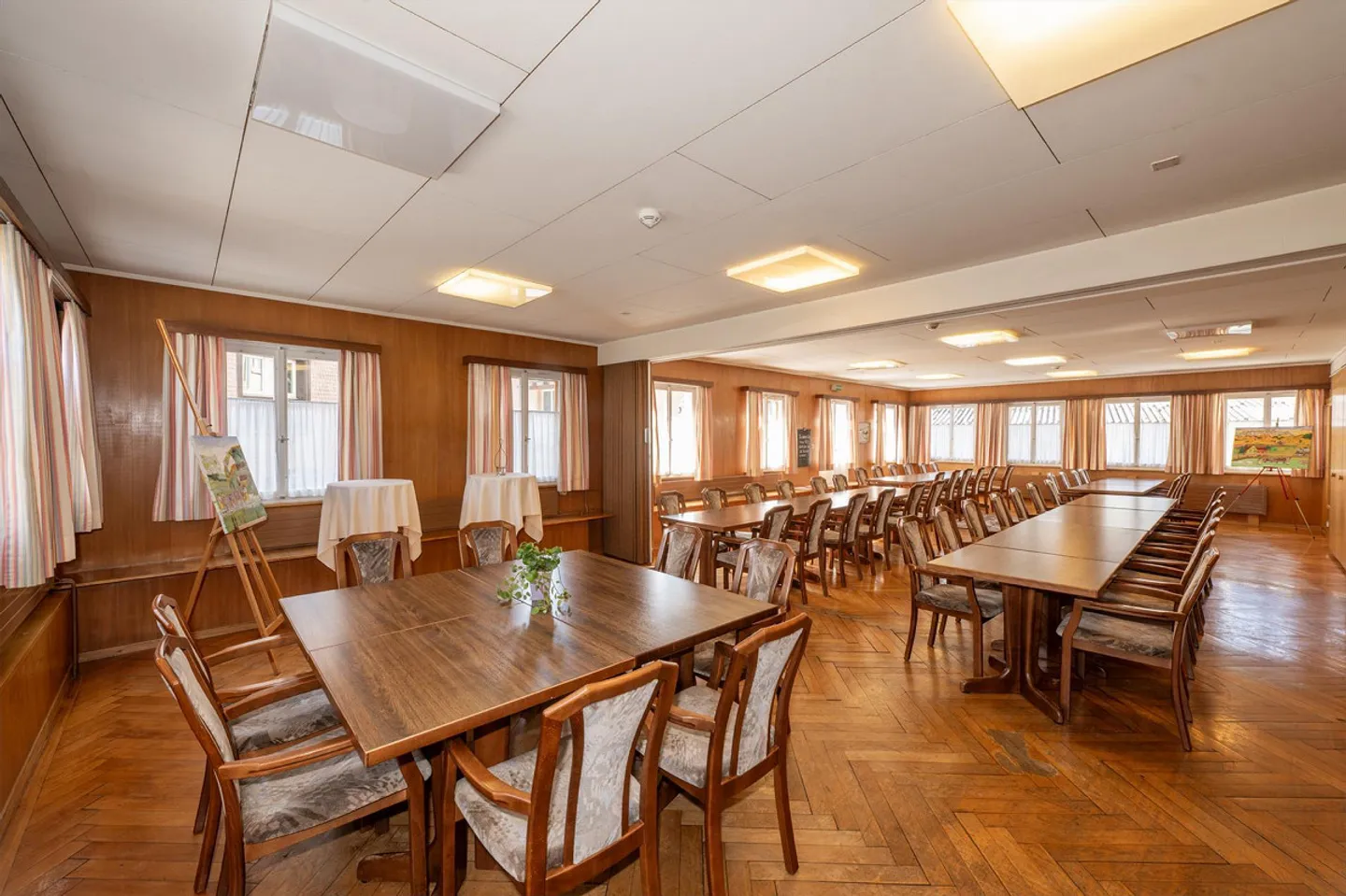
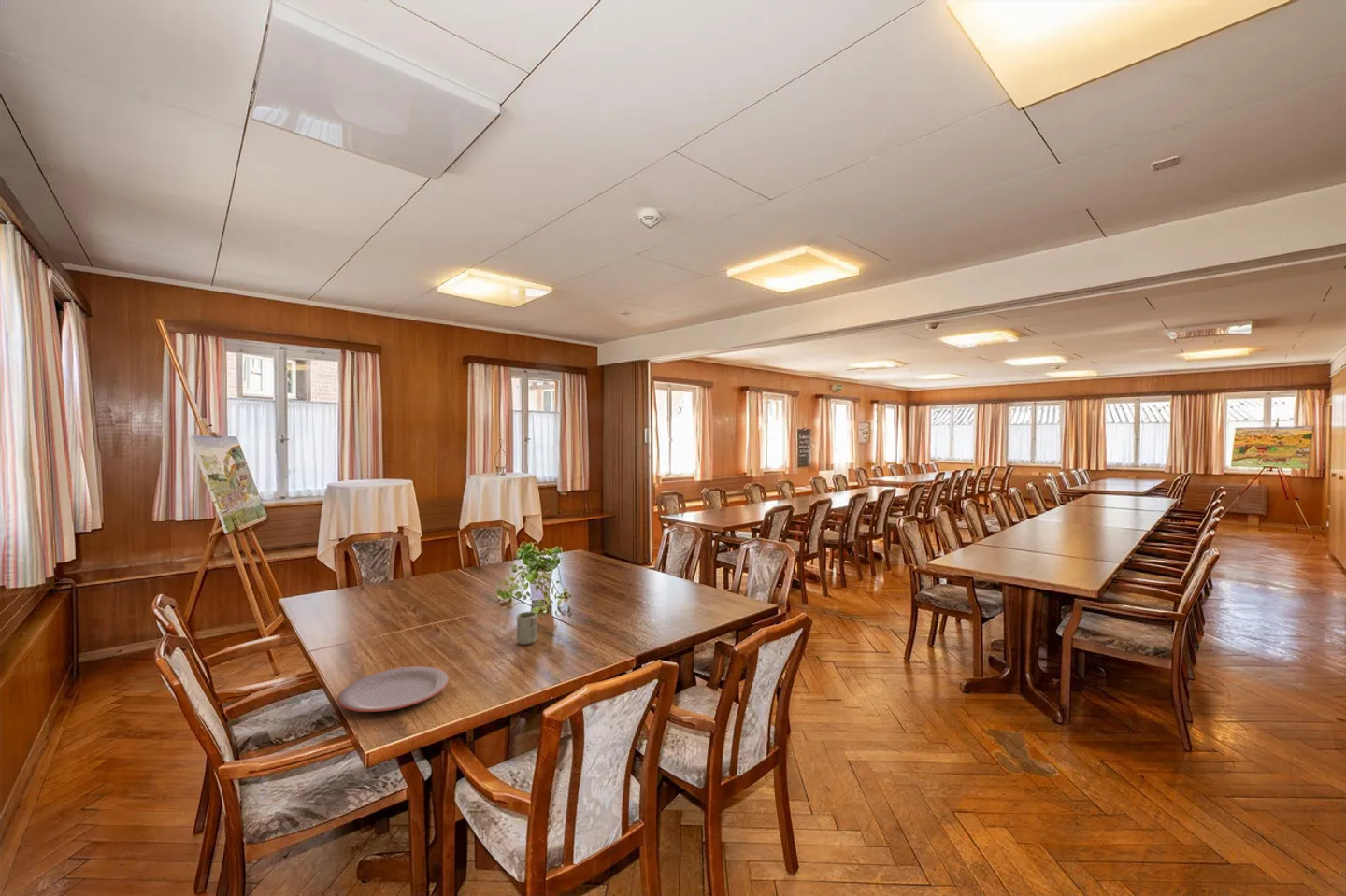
+ plate [337,665,450,713]
+ cup [516,611,537,646]
